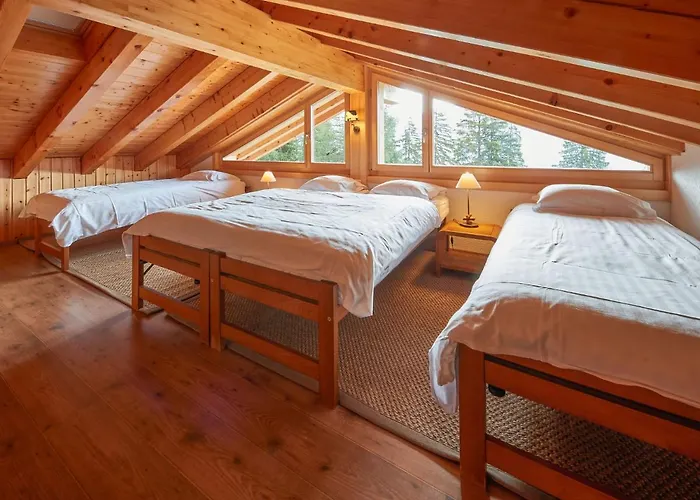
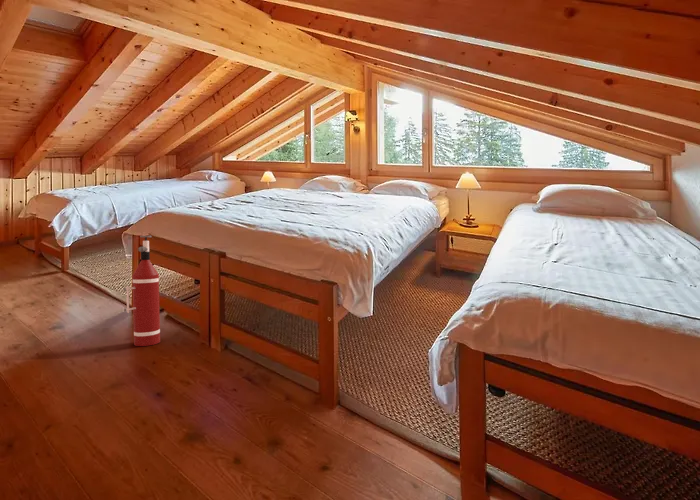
+ fire extinguisher [123,235,161,347]
